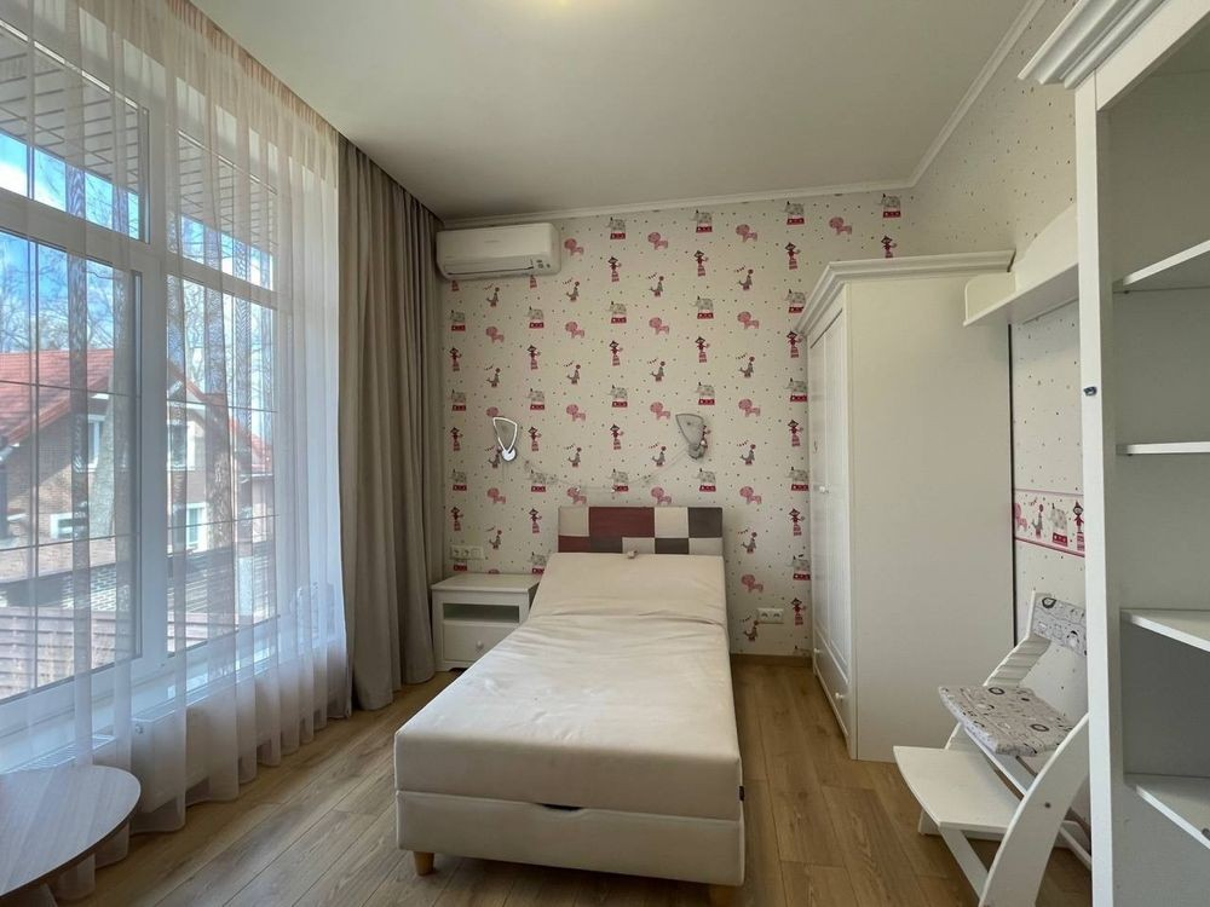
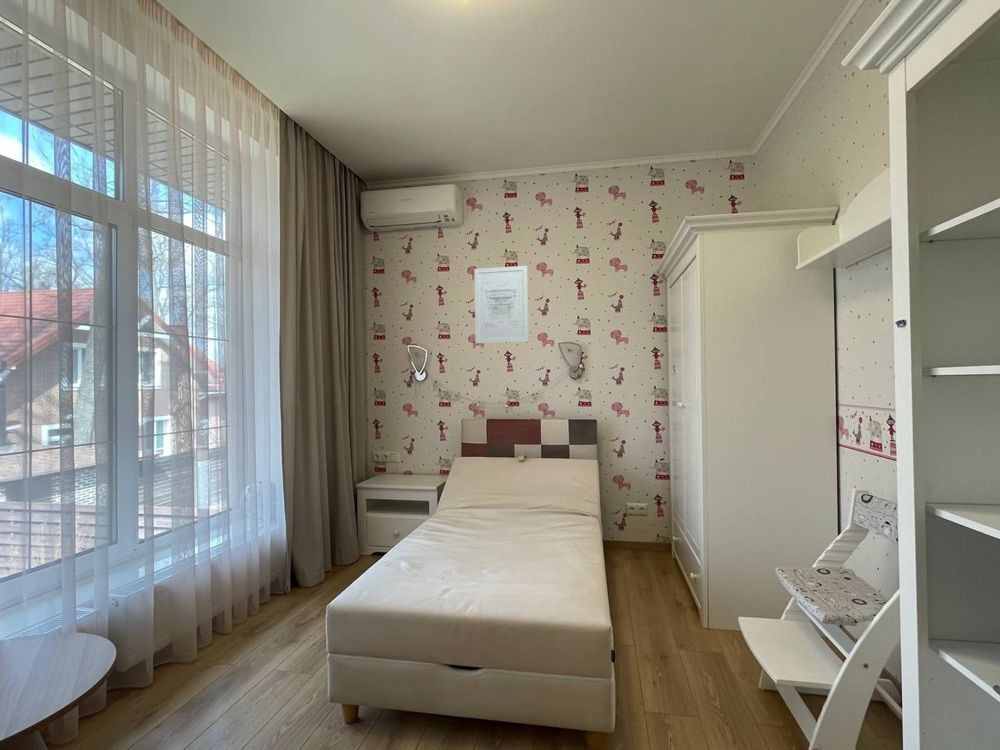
+ wall art [473,265,529,344]
